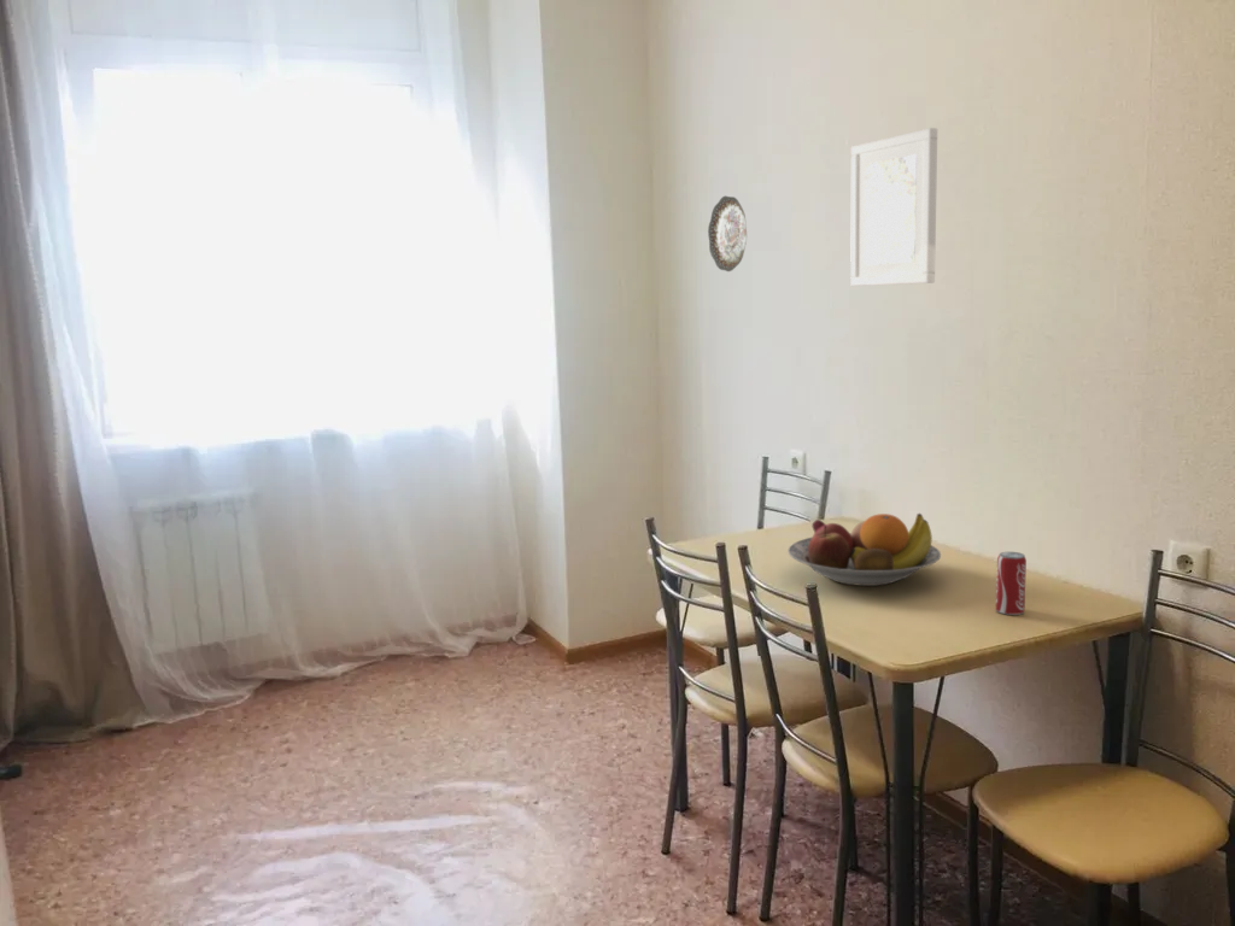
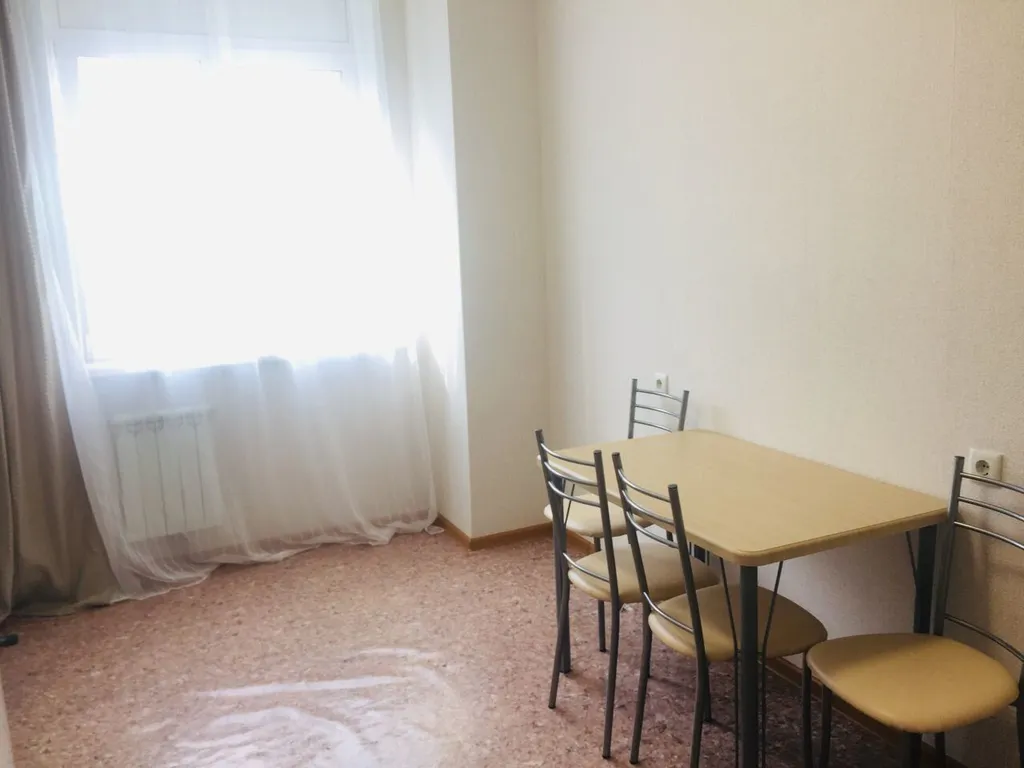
- fruit bowl [786,512,942,587]
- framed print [849,127,938,287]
- beverage can [995,551,1028,616]
- decorative plate [707,195,748,272]
